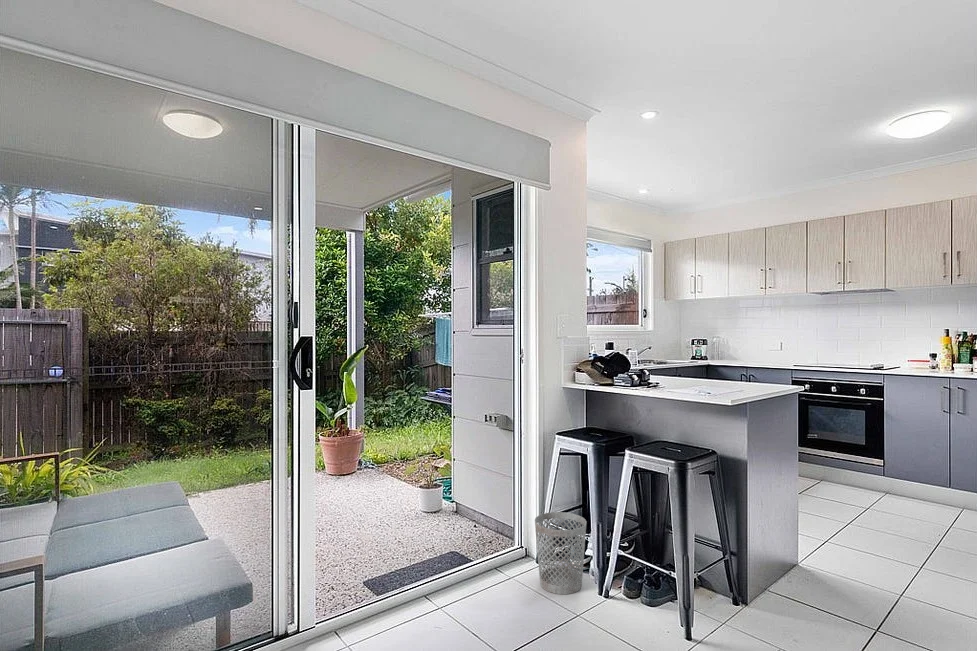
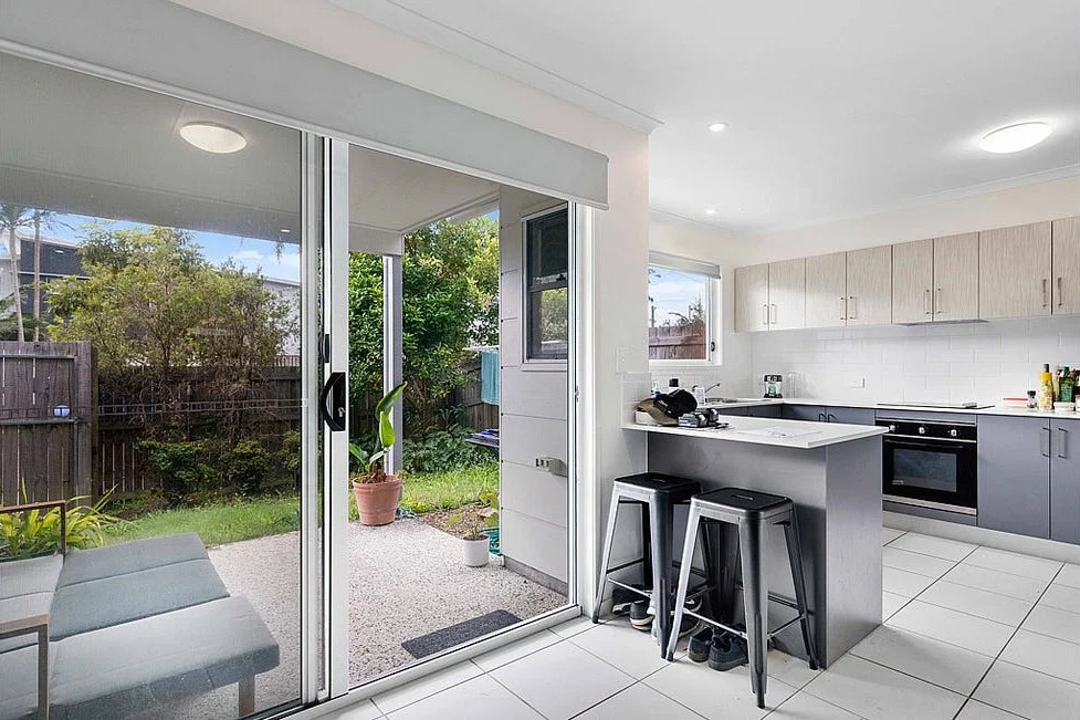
- wastebasket [534,511,587,595]
